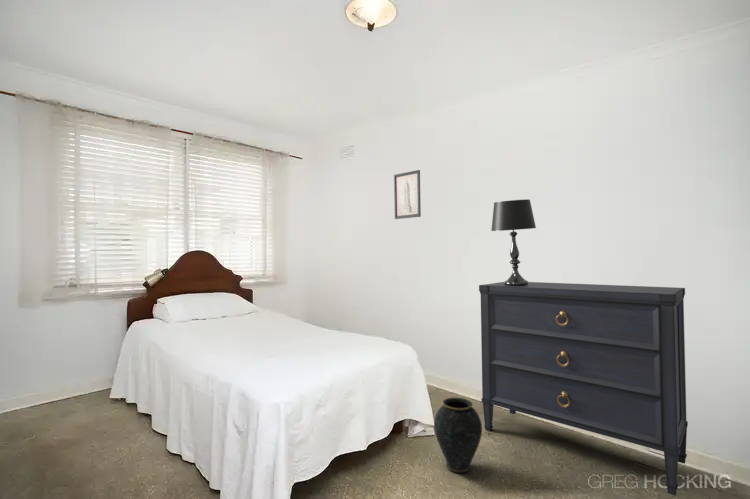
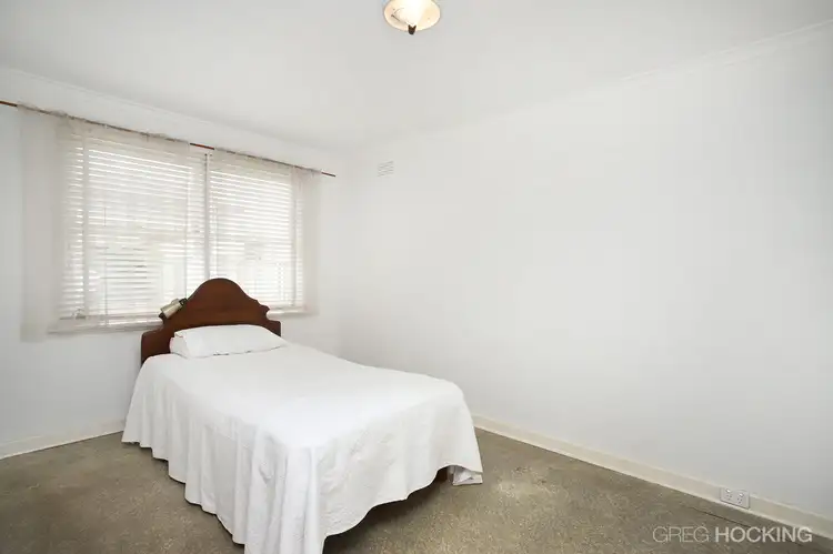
- wall art [393,169,422,220]
- vase [433,397,483,474]
- dresser [478,281,689,496]
- table lamp [490,198,537,286]
